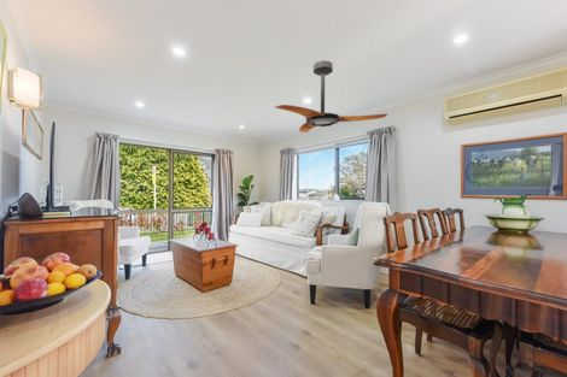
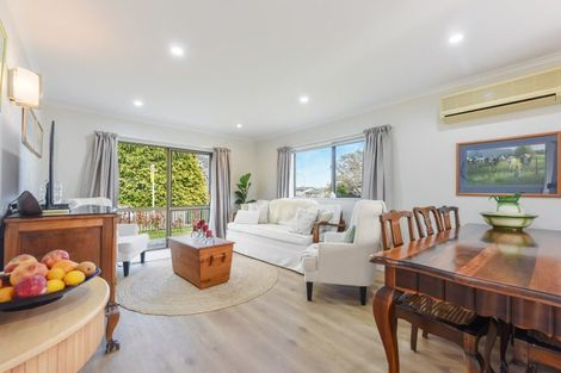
- ceiling fan [274,60,388,134]
